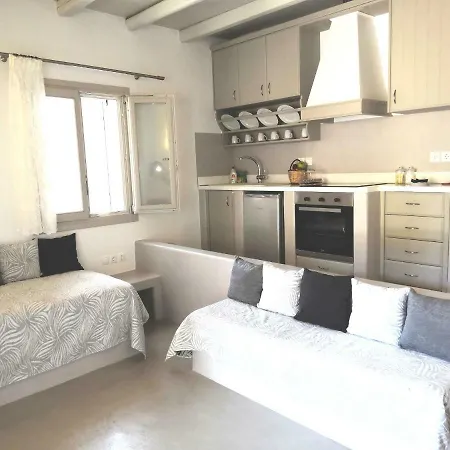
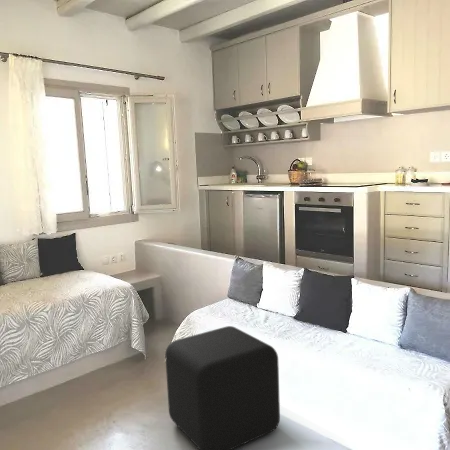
+ cube [164,325,281,450]
